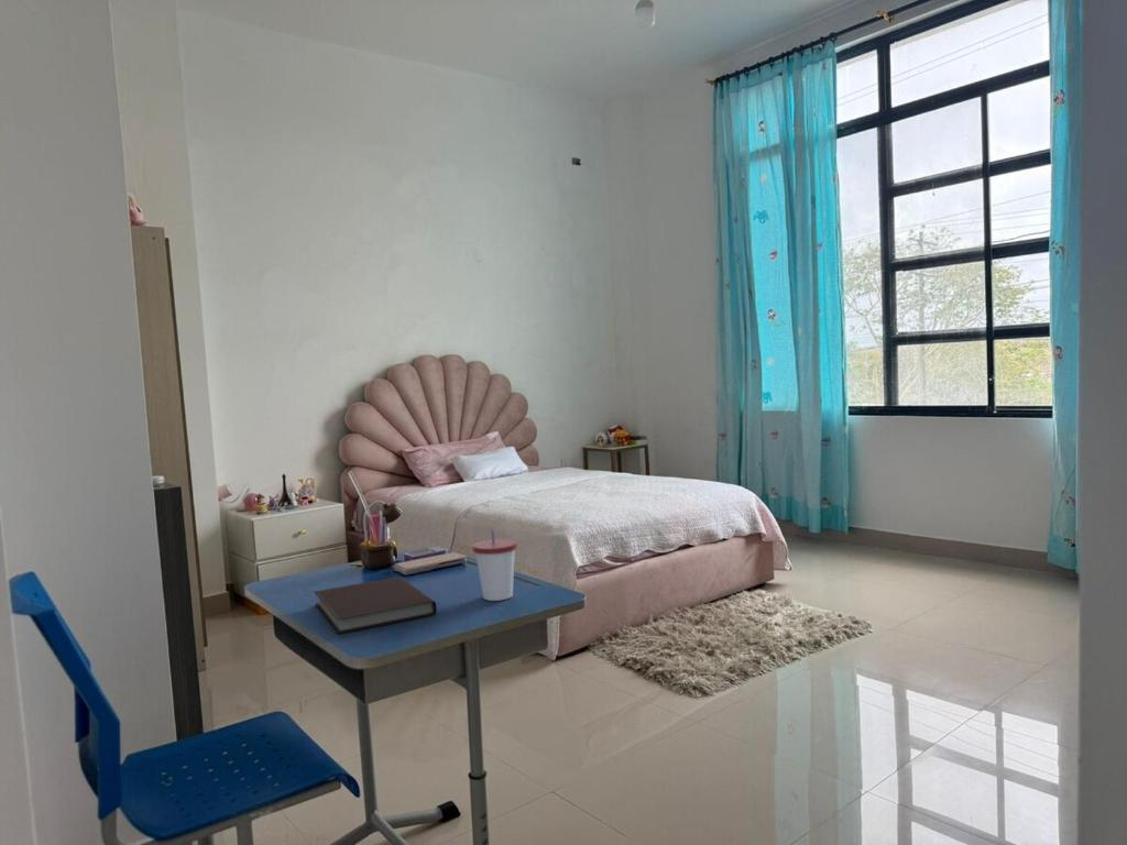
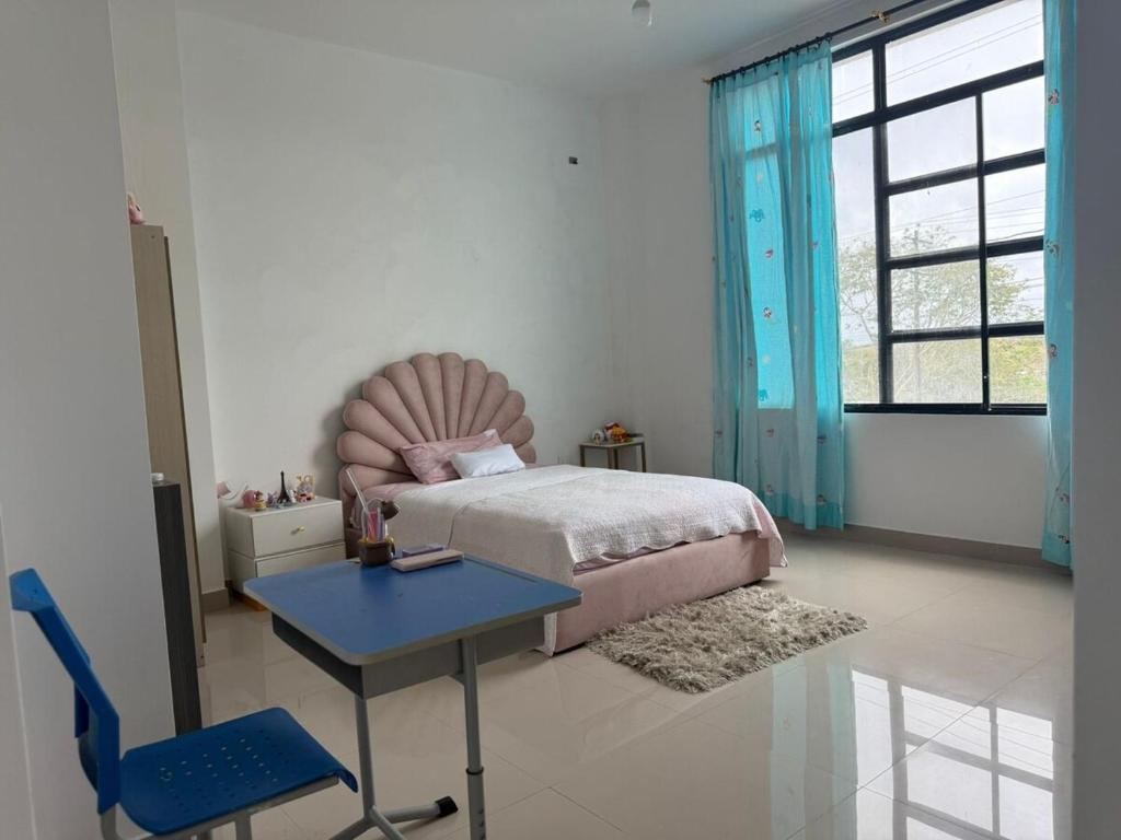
- cup [472,528,518,602]
- notebook [314,577,438,635]
